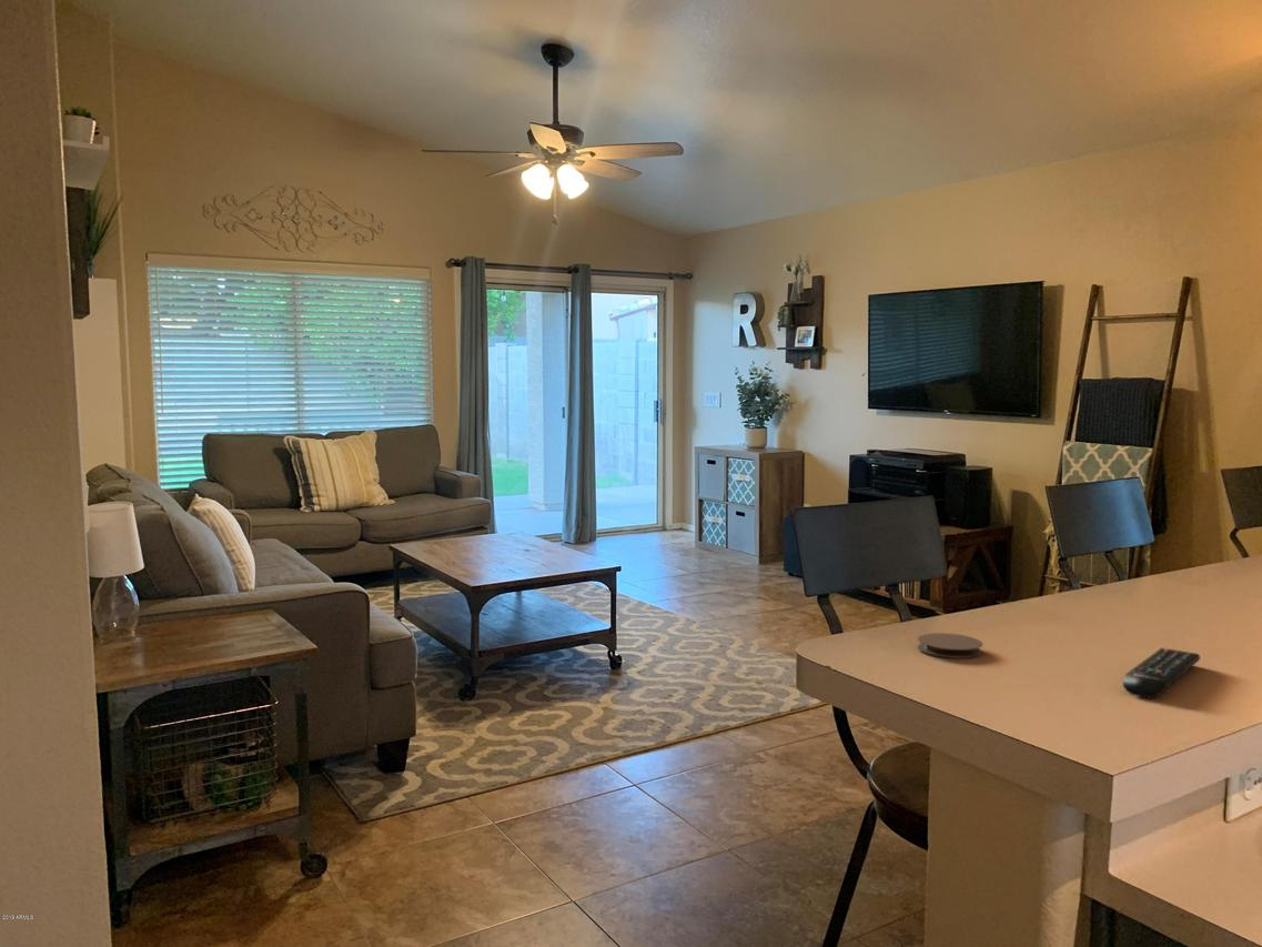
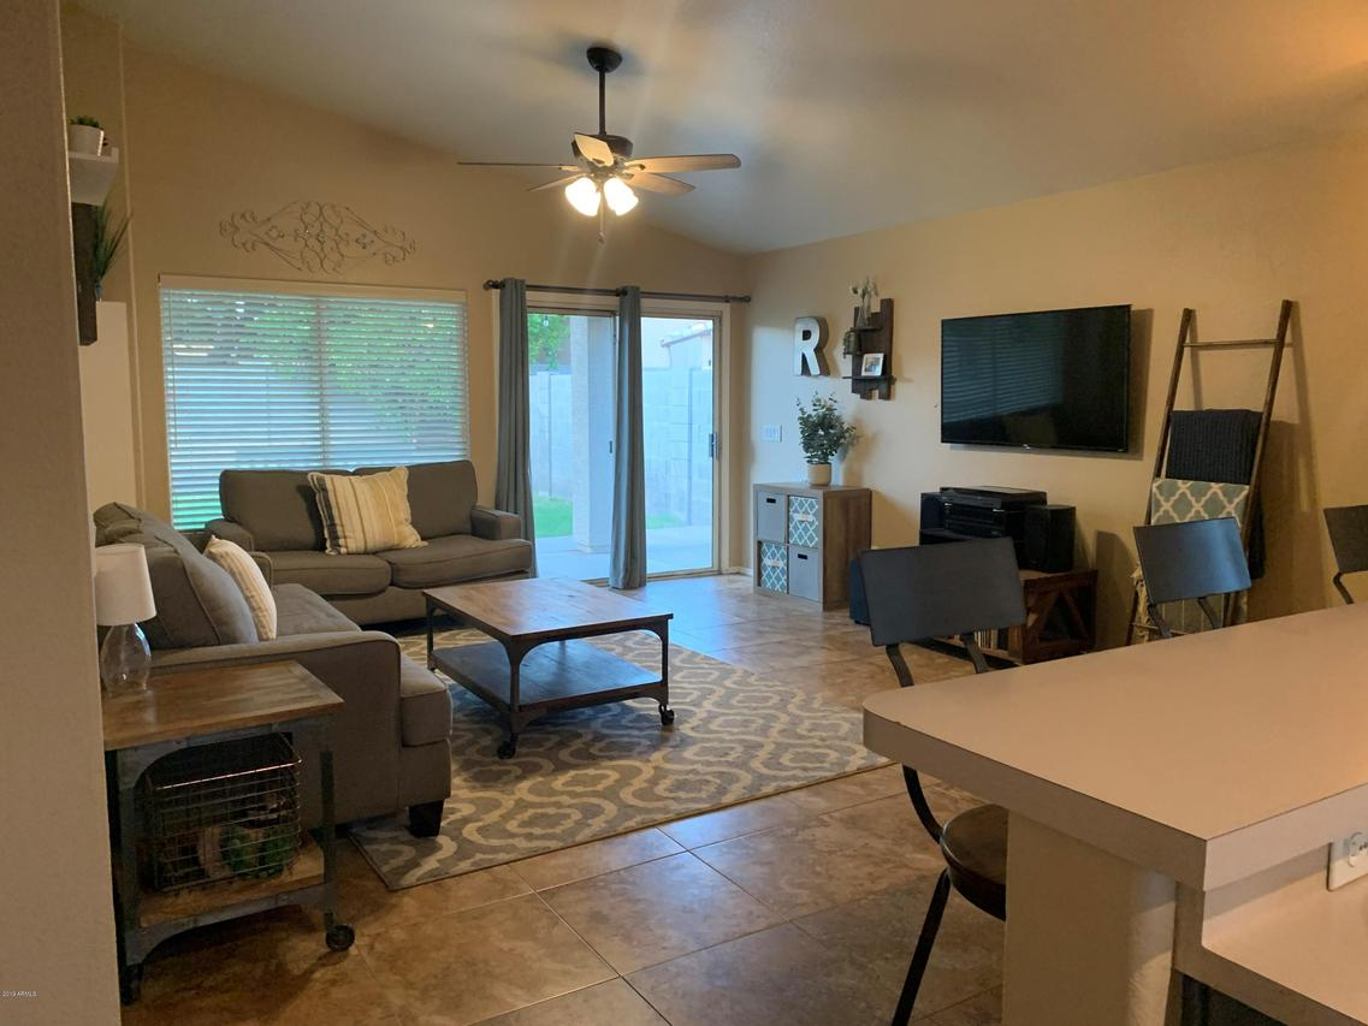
- coaster [917,632,985,659]
- remote control [1122,647,1201,699]
